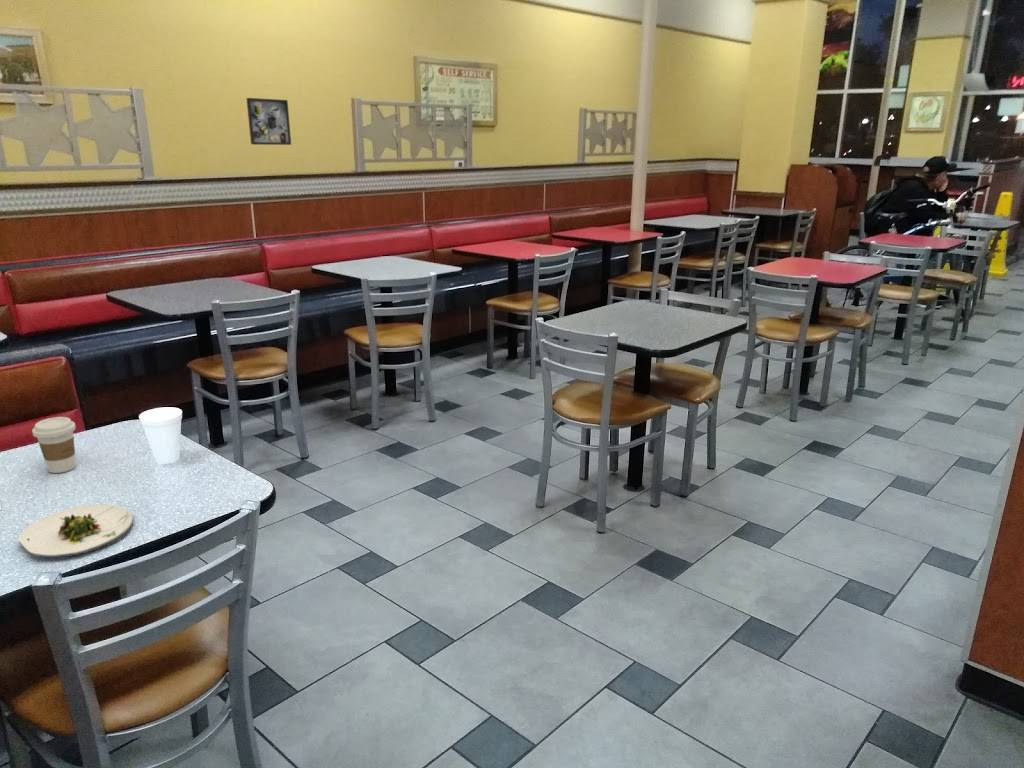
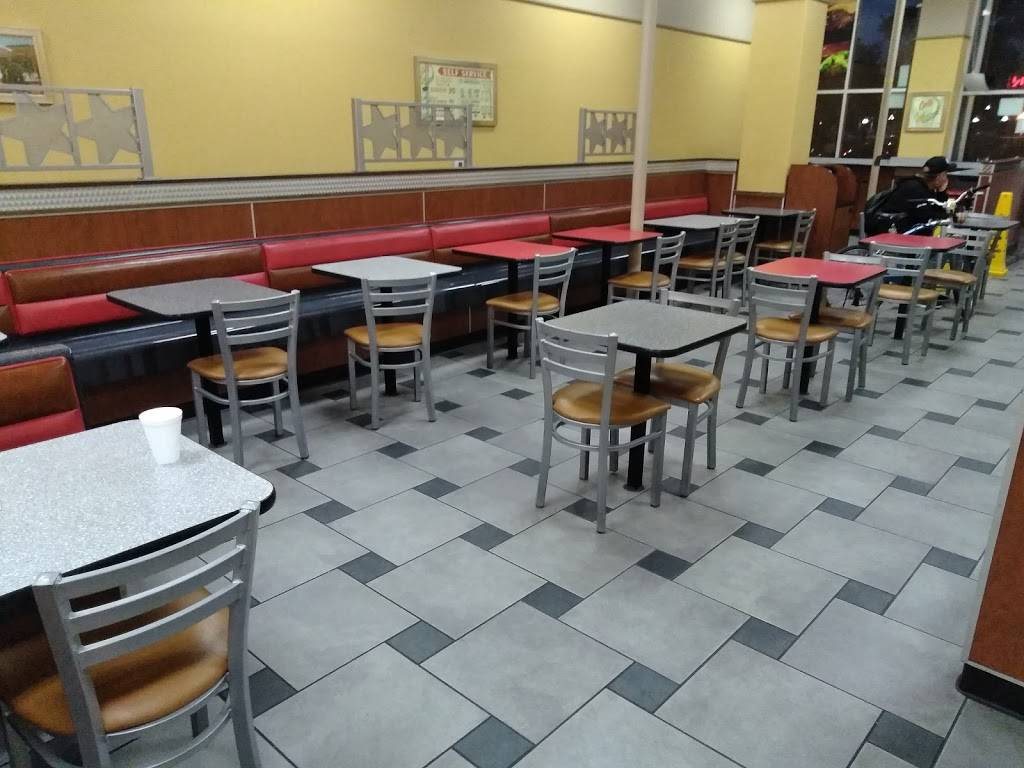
- salad plate [17,503,134,558]
- coffee cup [31,416,77,474]
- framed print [245,97,292,146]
